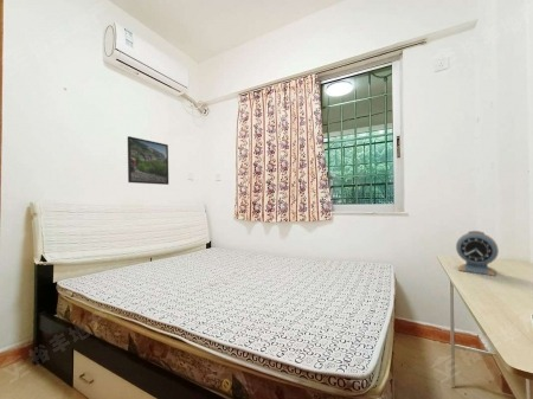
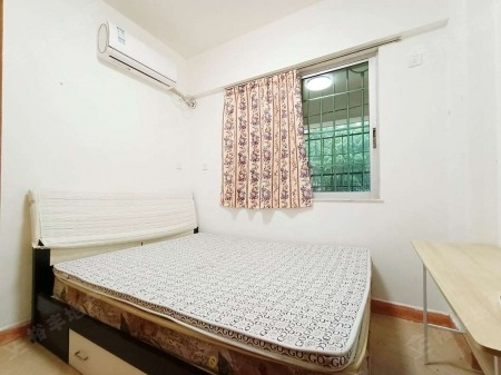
- alarm clock [455,230,500,277]
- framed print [127,135,169,186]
